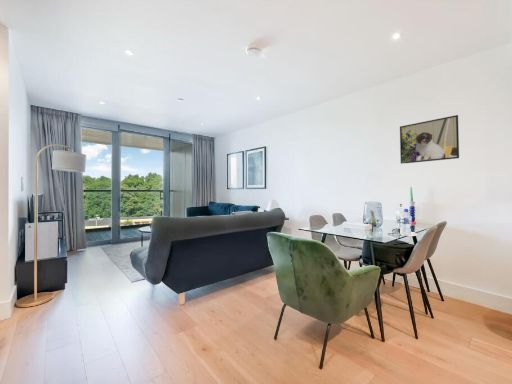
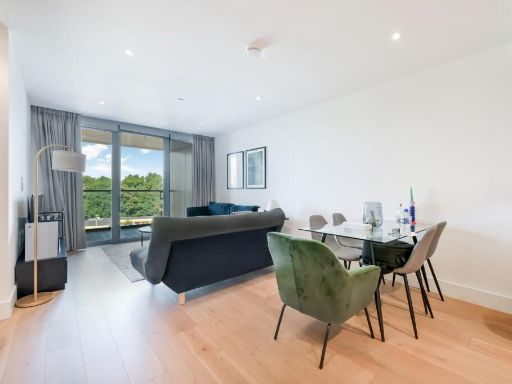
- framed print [399,114,460,165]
